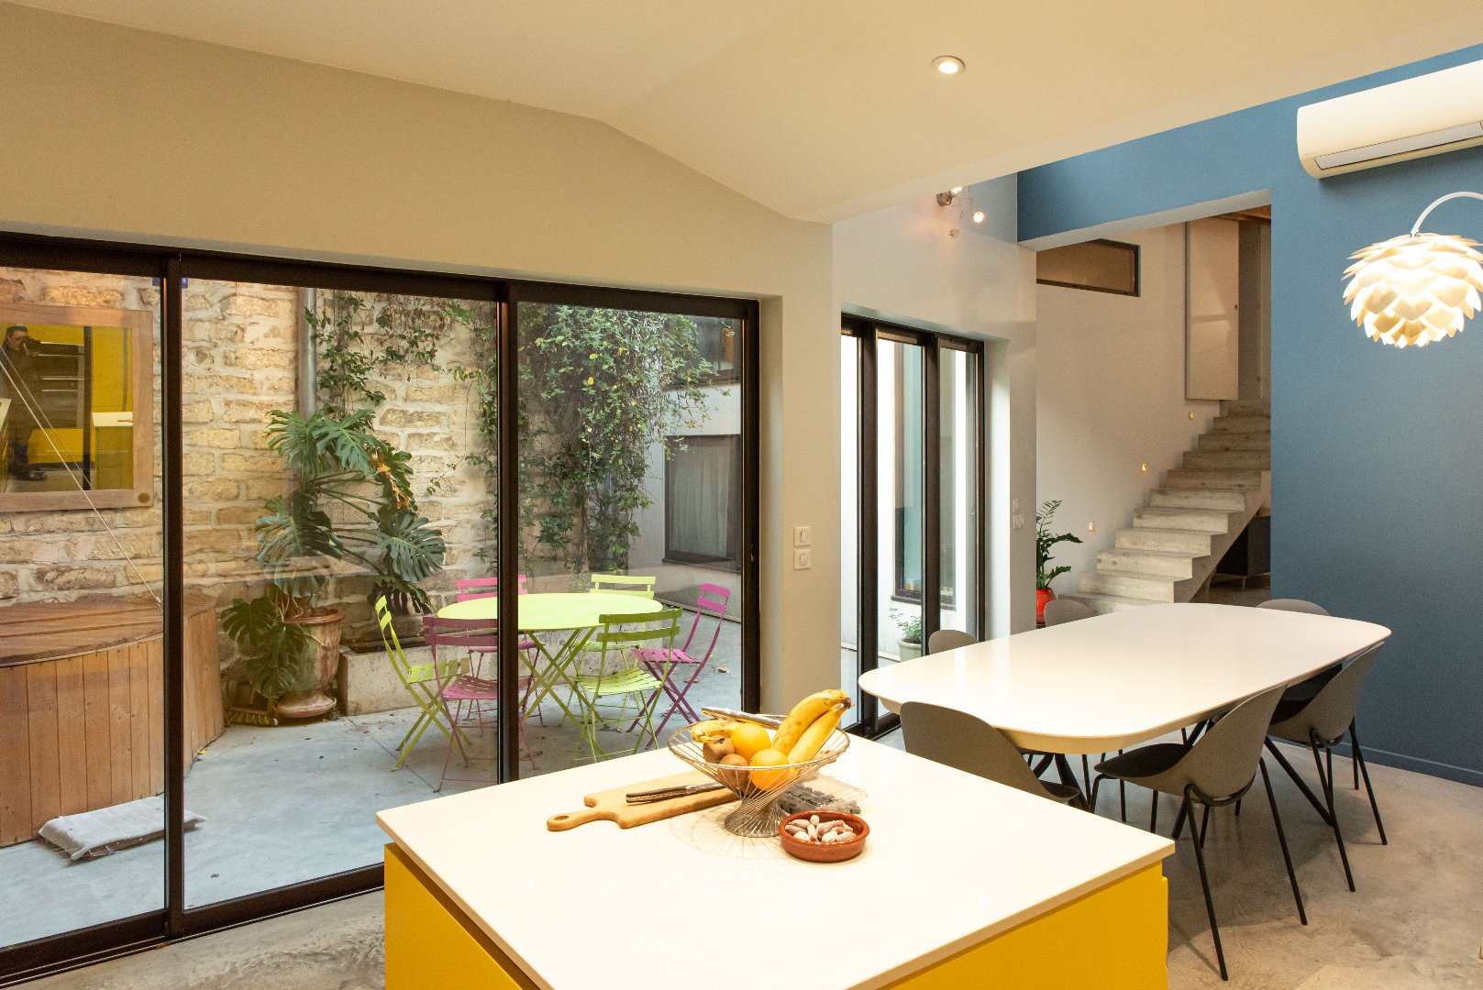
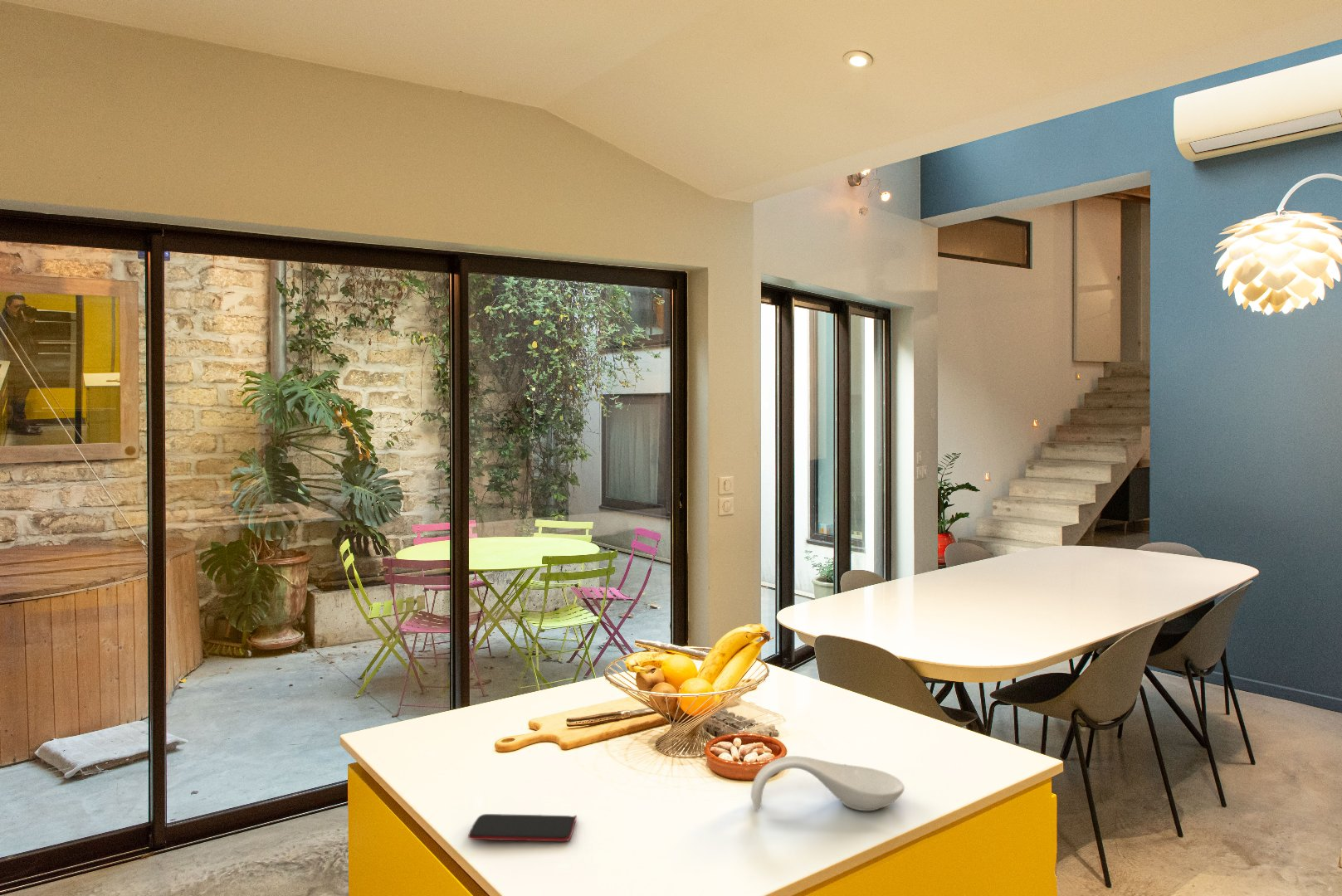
+ spoon rest [750,755,905,811]
+ smartphone [467,813,578,842]
